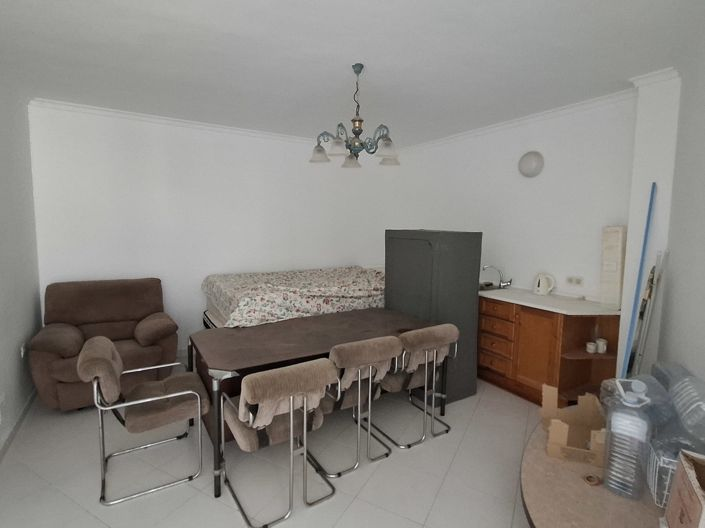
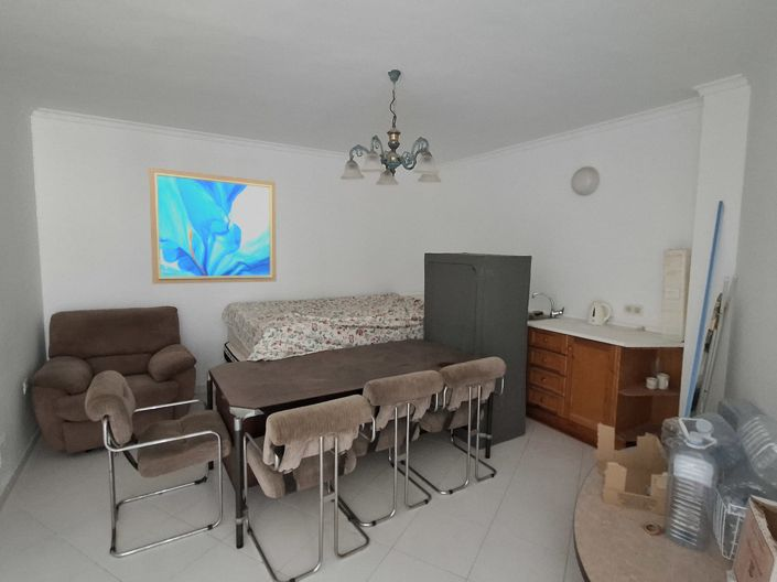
+ wall art [148,166,278,285]
